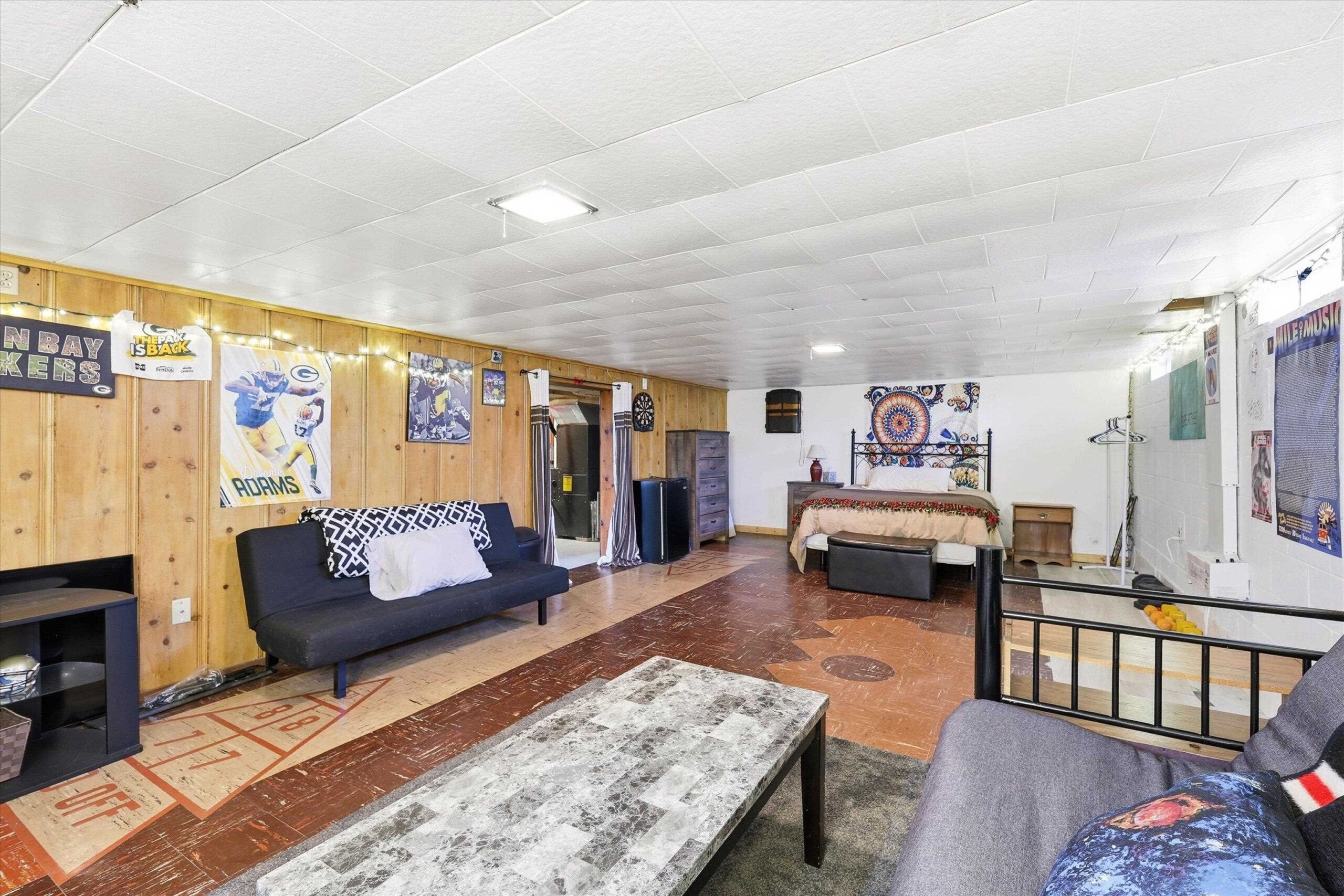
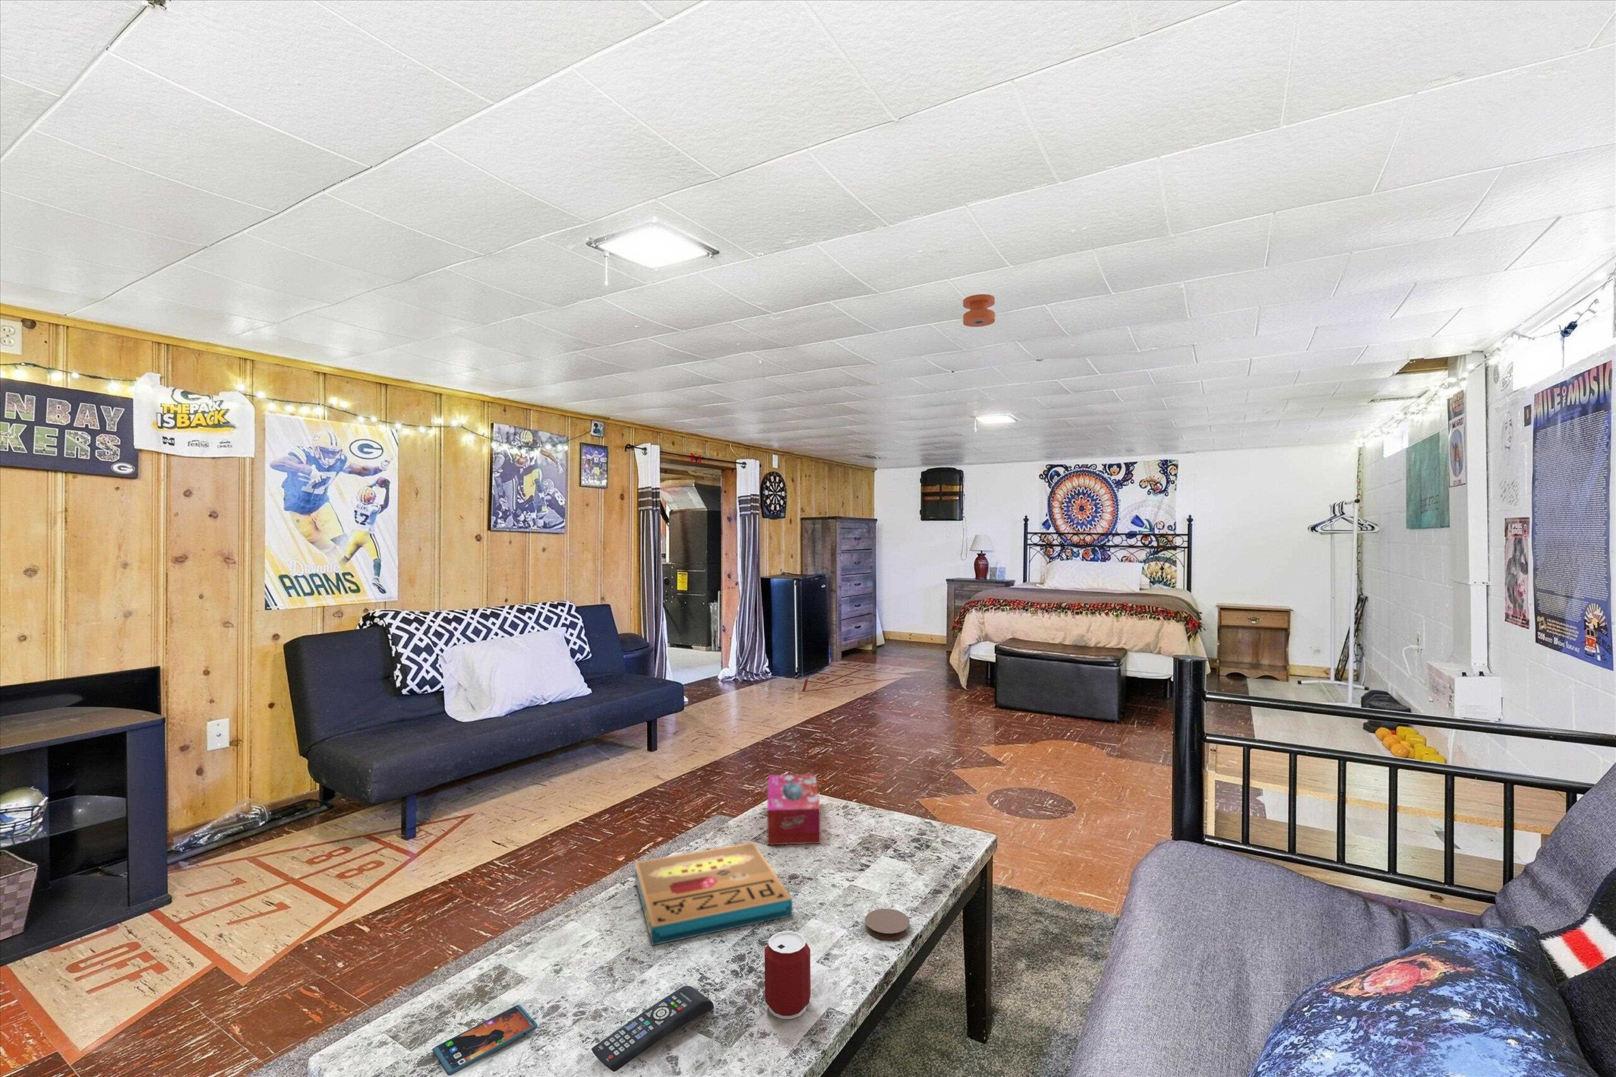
+ tissue box [766,774,821,845]
+ smartphone [433,1004,537,1076]
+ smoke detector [963,293,996,327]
+ remote control [590,984,714,1072]
+ pizza box [634,841,792,946]
+ coaster [865,908,910,940]
+ can [764,930,812,1019]
